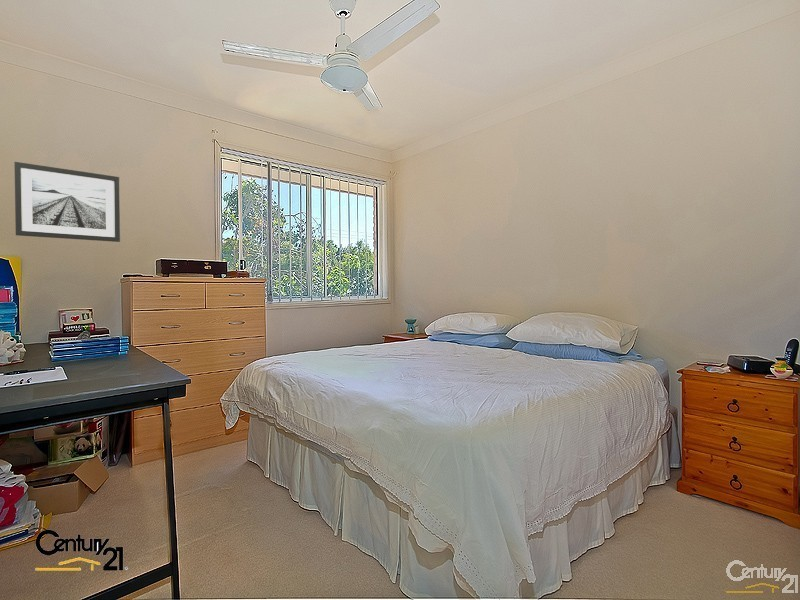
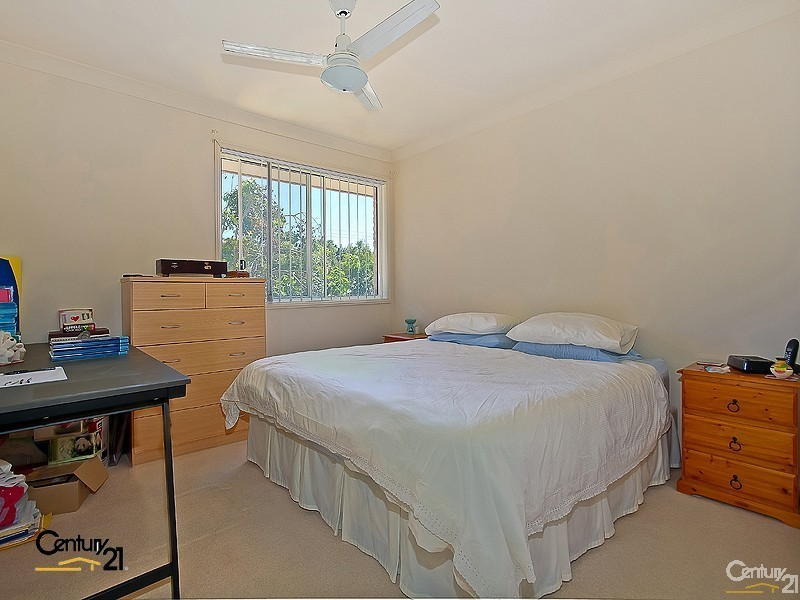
- wall art [13,161,121,243]
